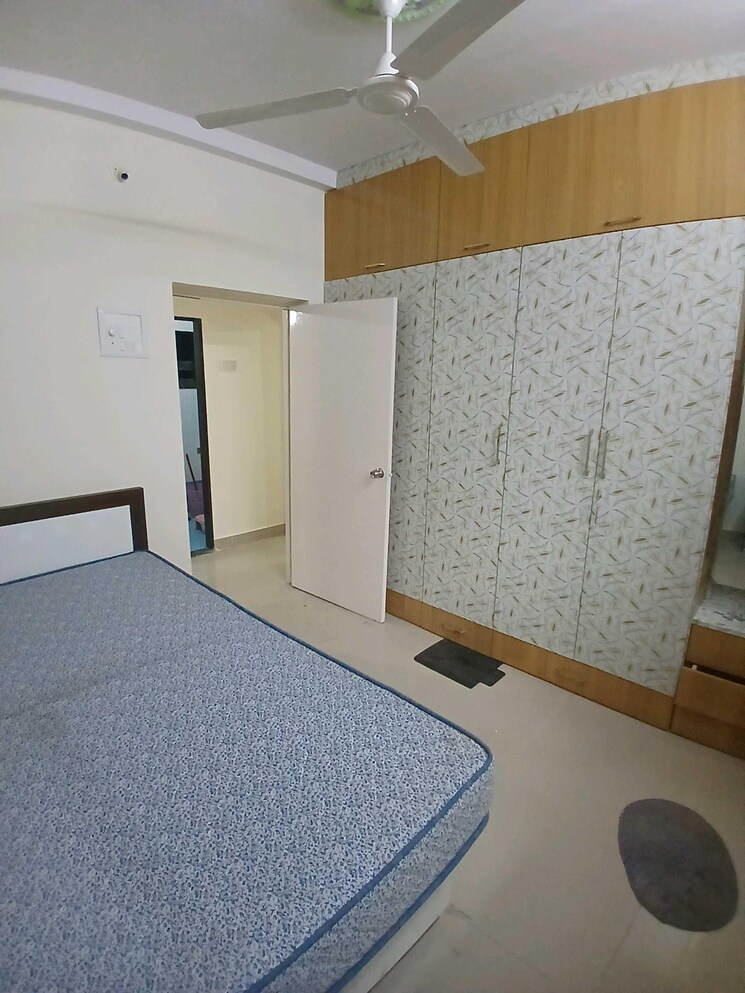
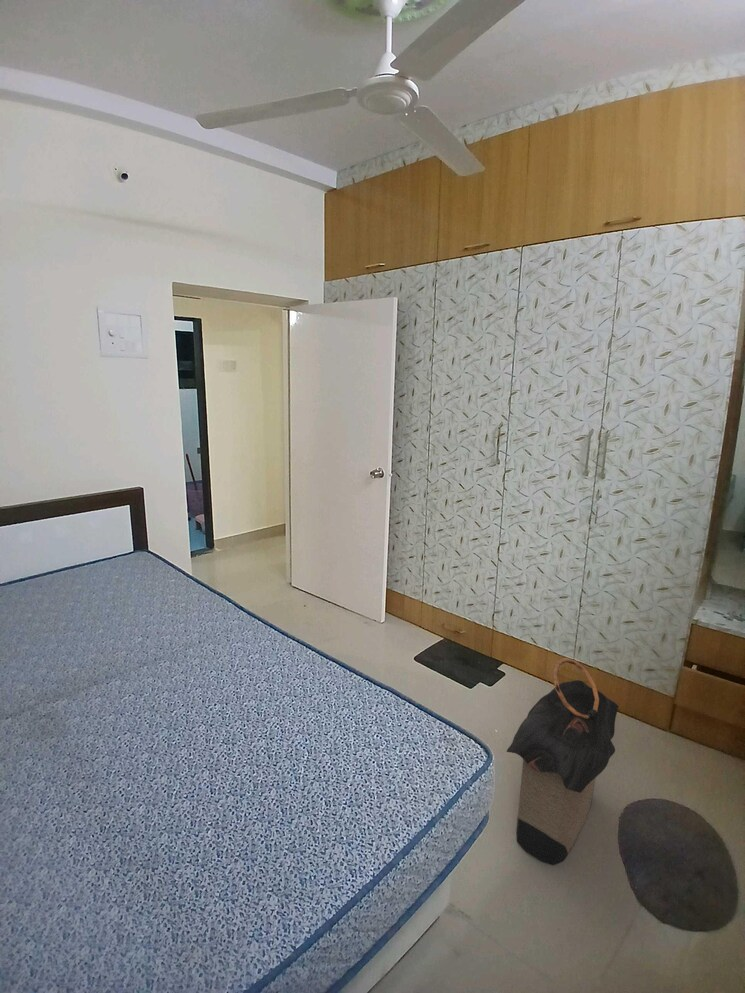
+ laundry hamper [506,657,620,866]
